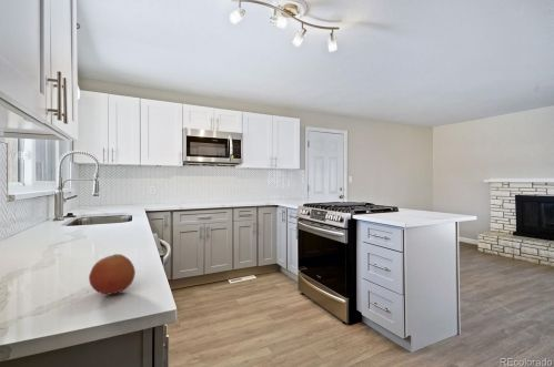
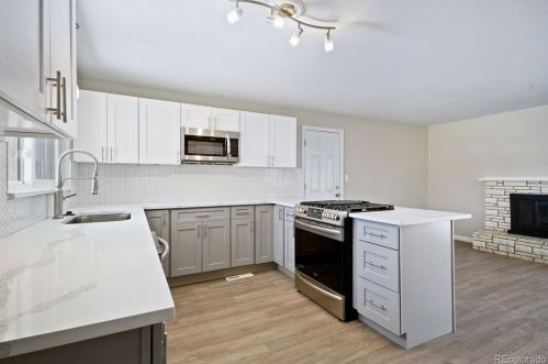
- fruit [88,253,137,295]
